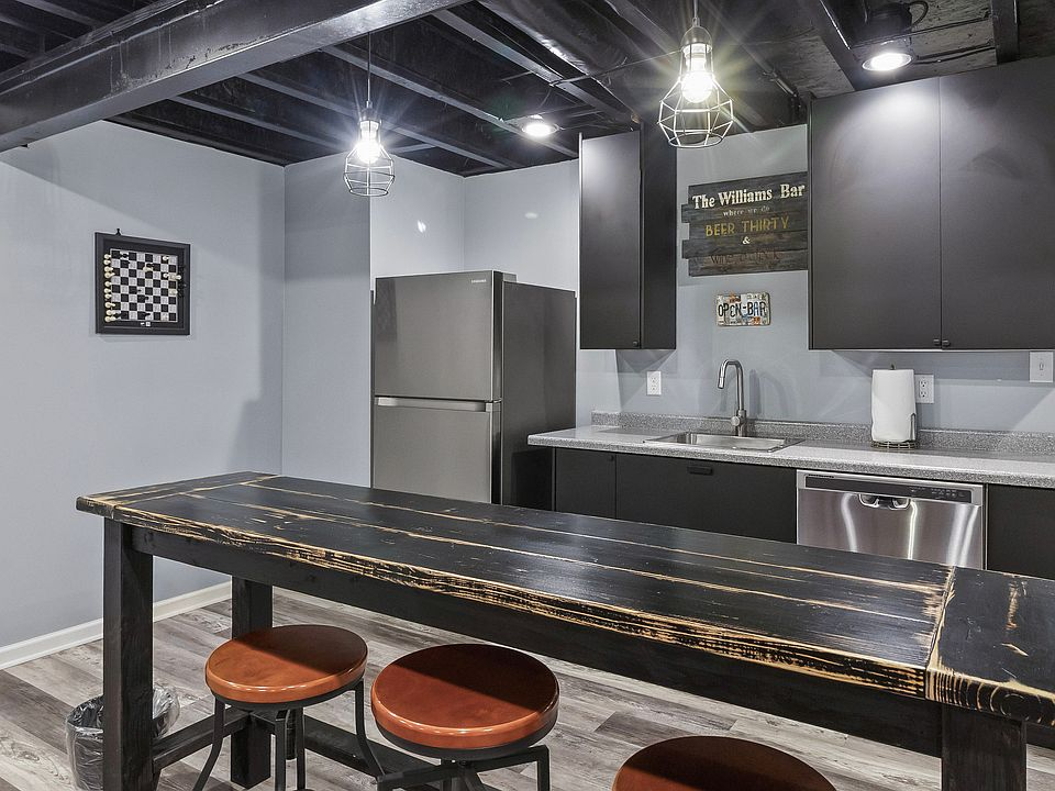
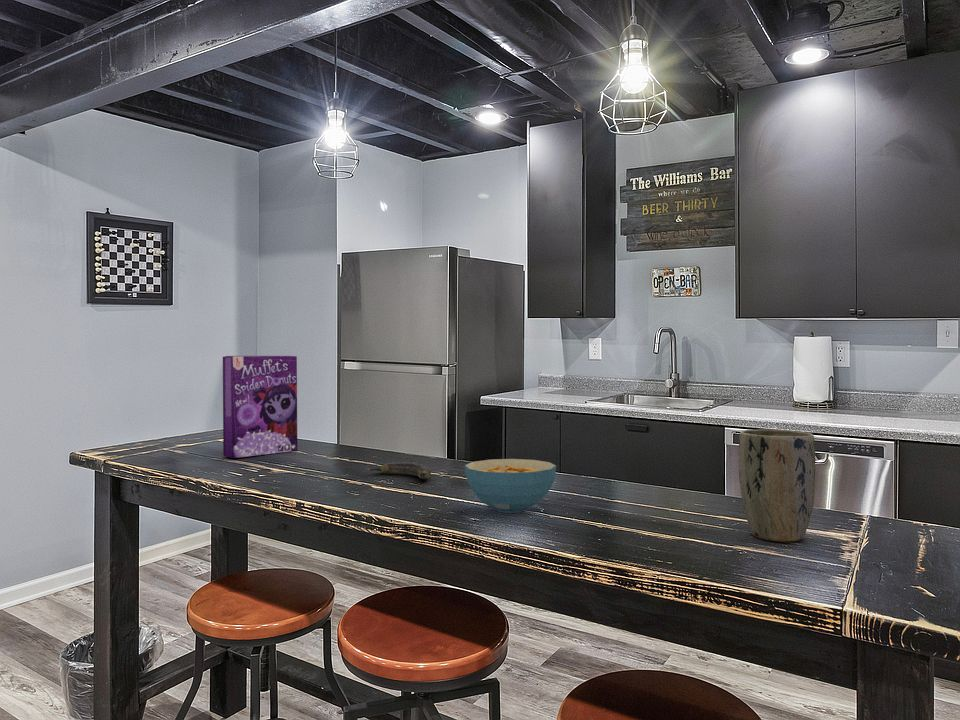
+ cereal box [222,355,298,459]
+ banana [366,461,433,480]
+ cereal bowl [464,458,557,514]
+ plant pot [737,428,816,542]
